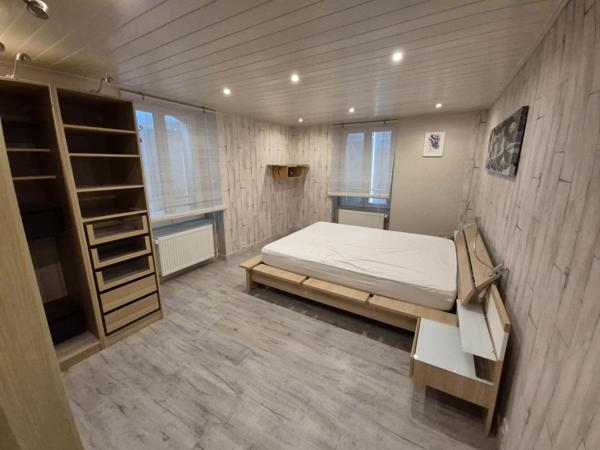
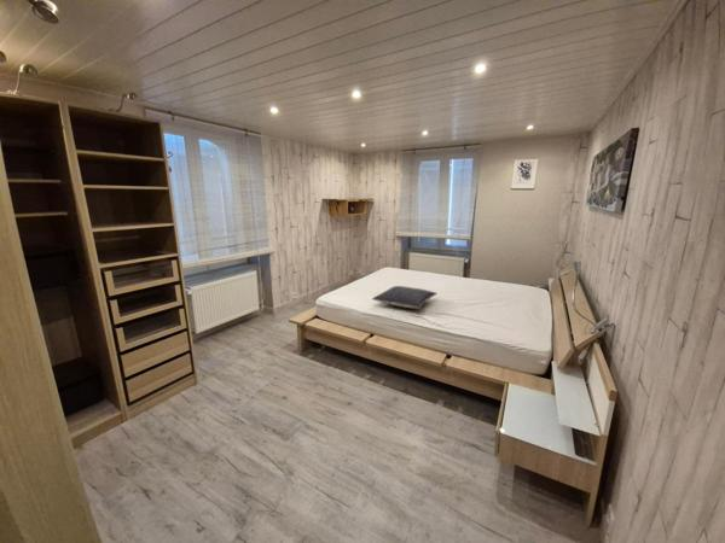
+ pillow [371,285,437,310]
